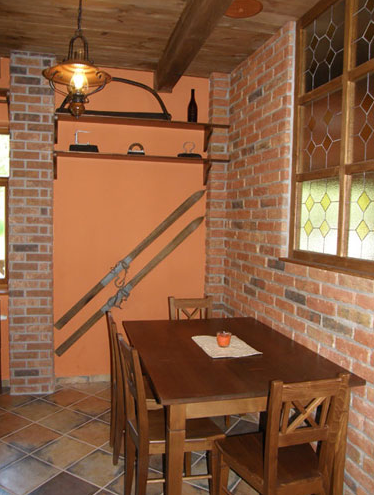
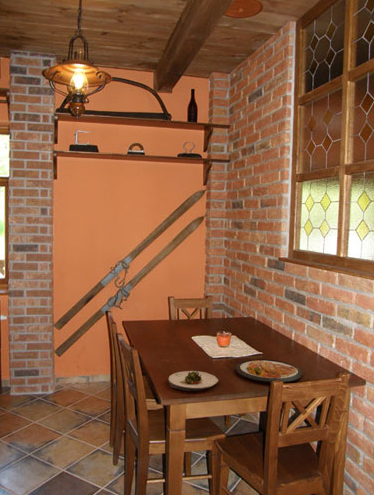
+ salad plate [167,370,219,392]
+ dish [235,358,303,384]
